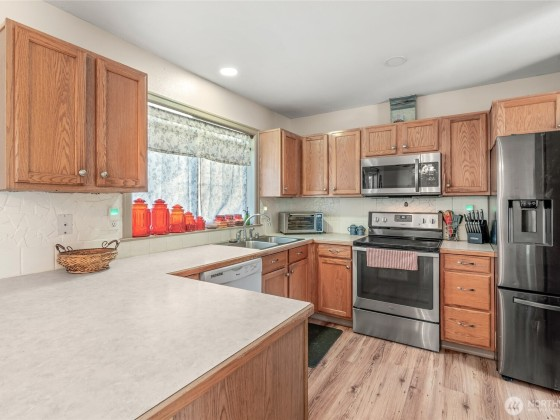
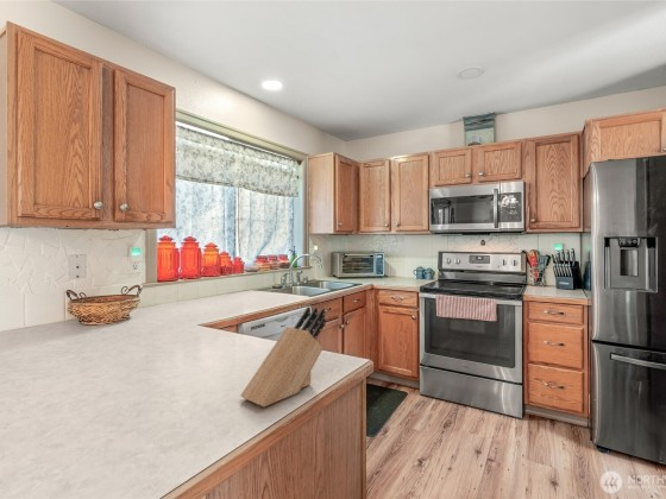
+ knife block [239,305,327,409]
